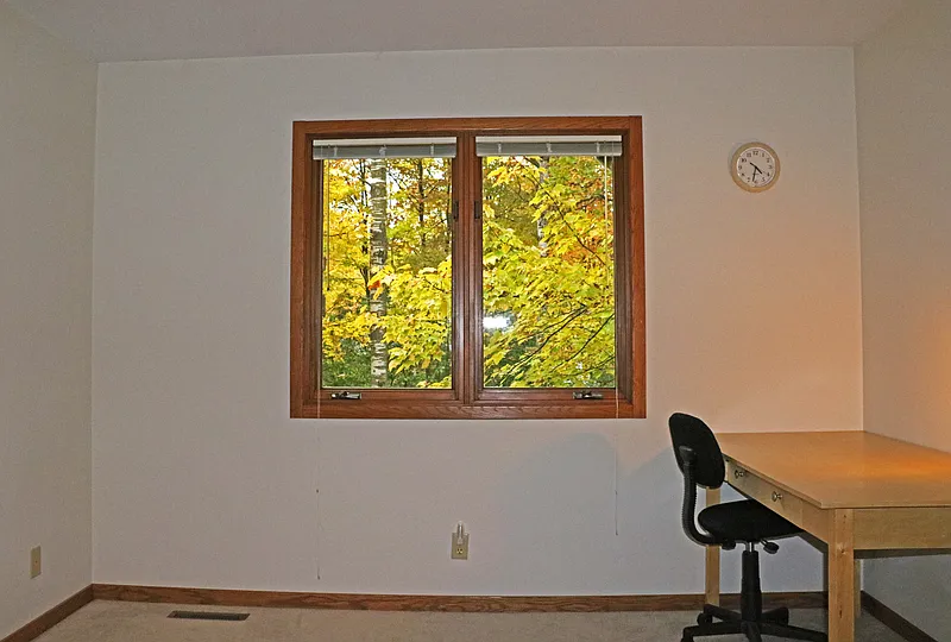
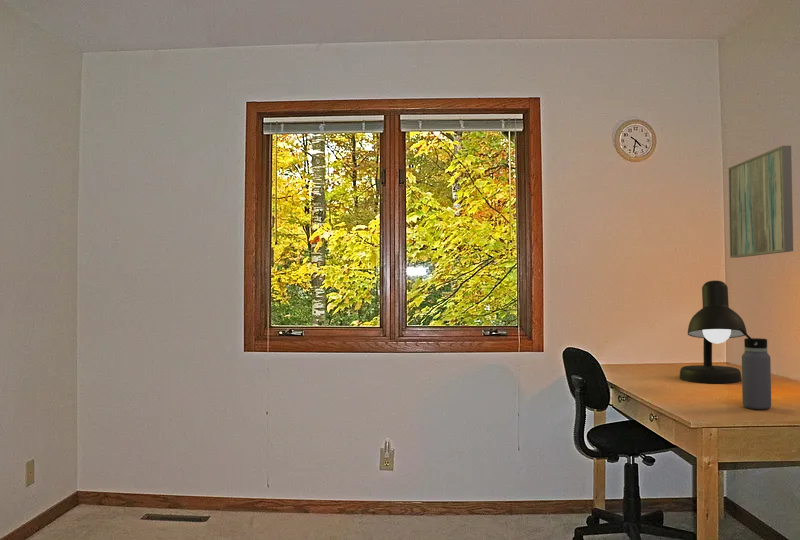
+ wall art [728,145,794,259]
+ desk lamp [679,280,748,384]
+ water bottle [739,328,772,410]
